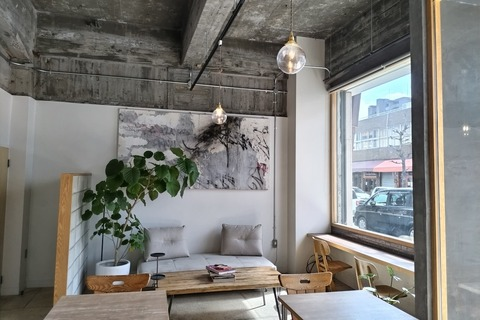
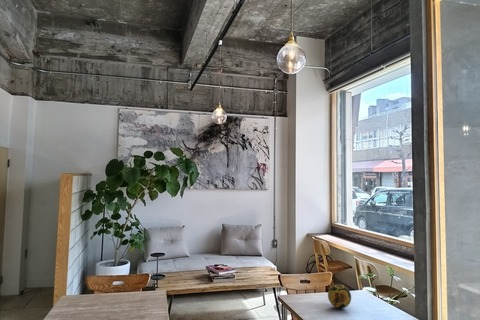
+ decorative orb [327,283,352,309]
